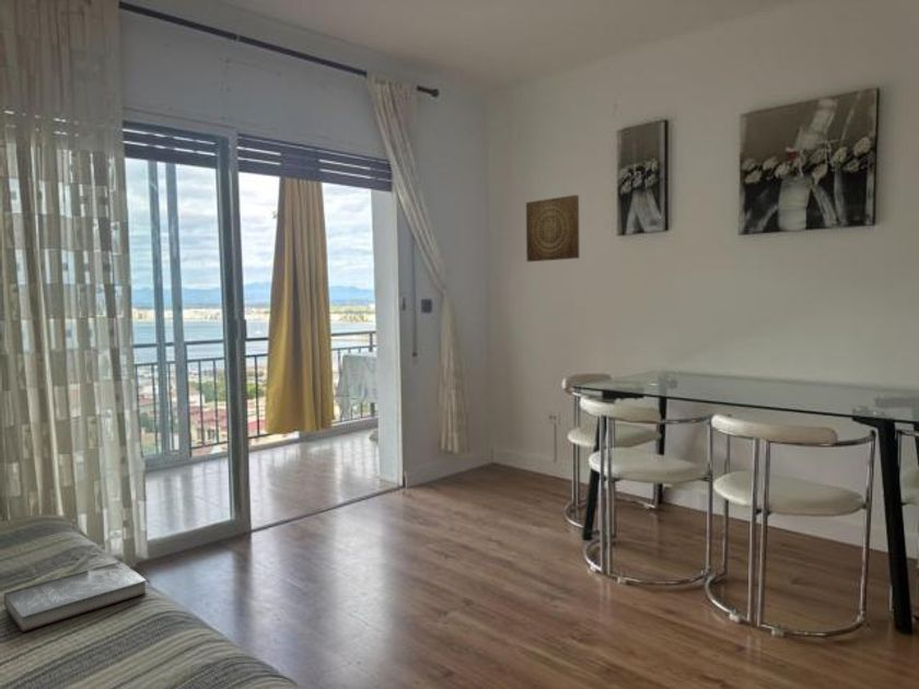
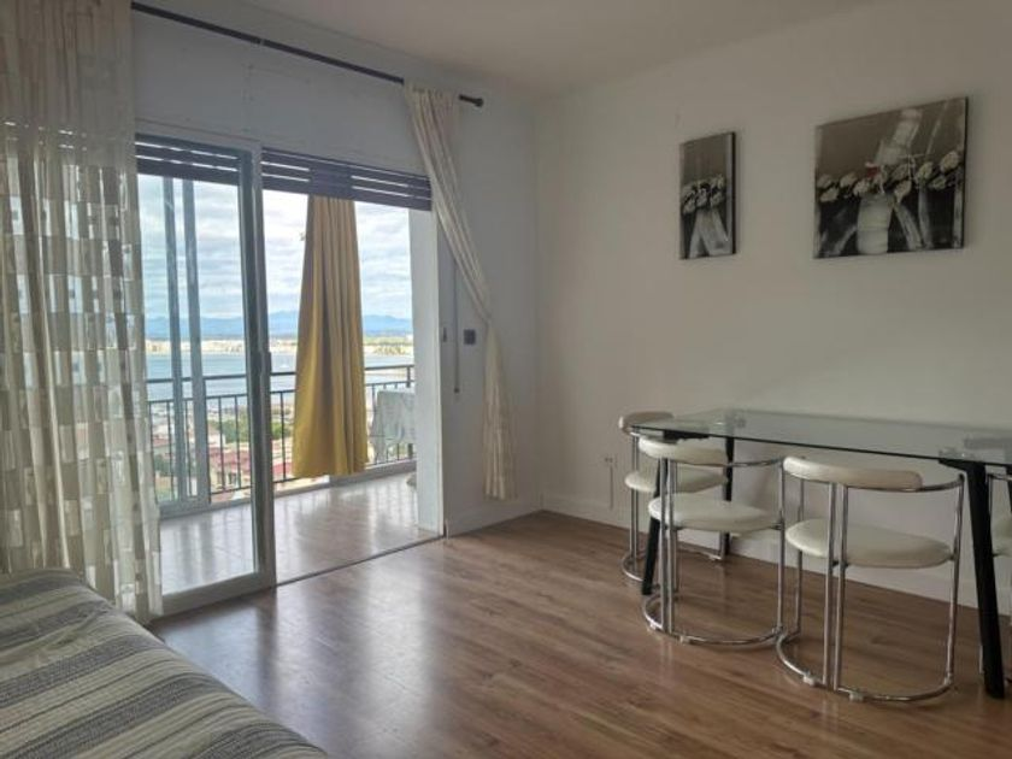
- wall art [525,194,580,262]
- book [3,560,149,633]
